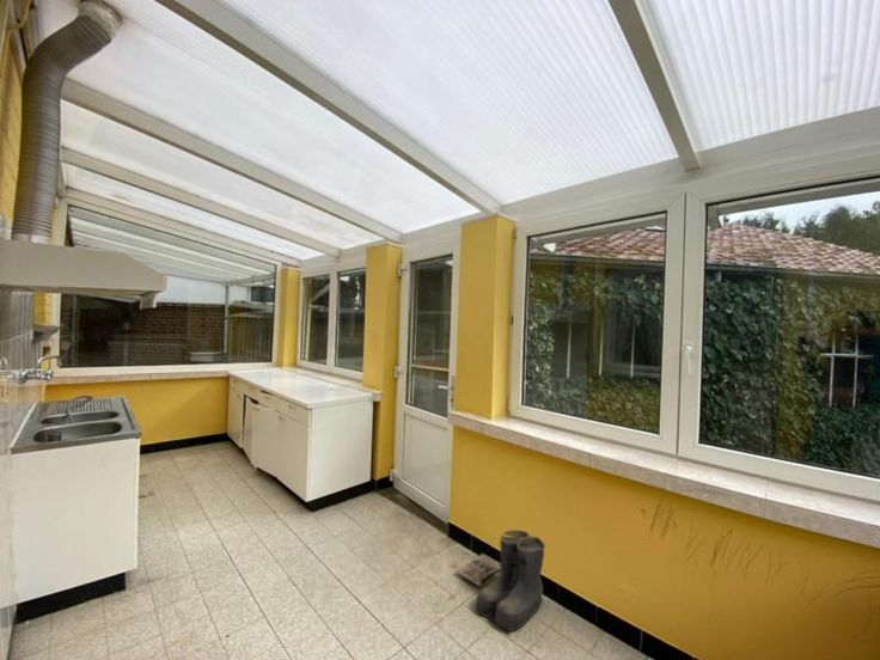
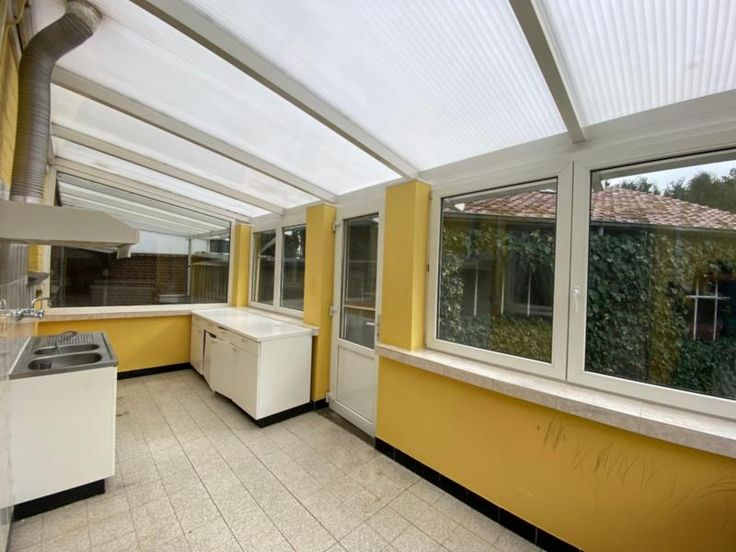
- boots [473,528,546,632]
- bag [454,552,501,587]
